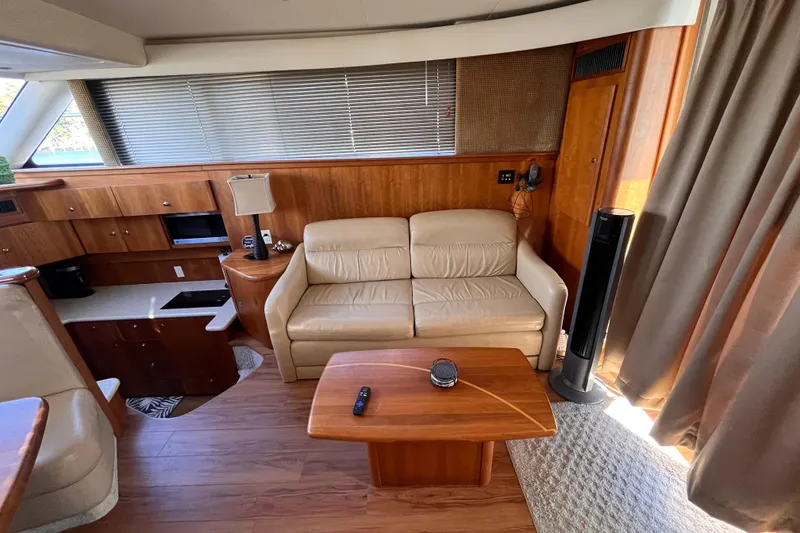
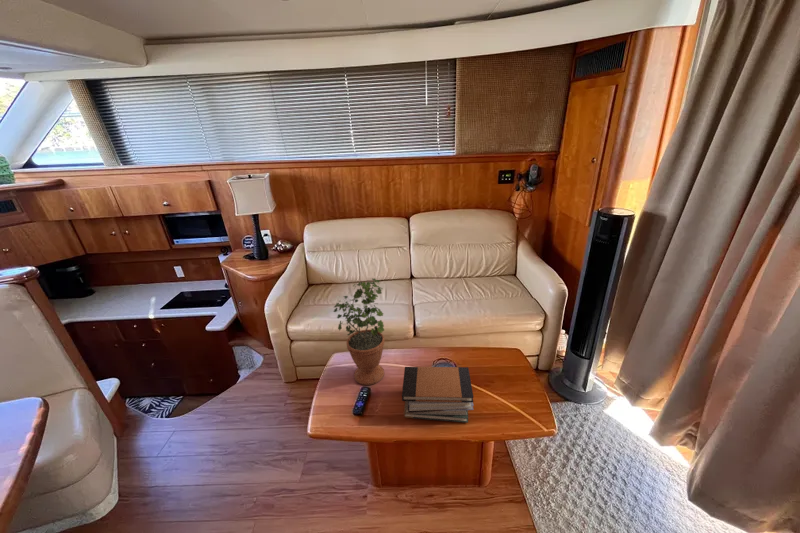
+ book stack [401,366,475,424]
+ potted plant [333,277,385,386]
